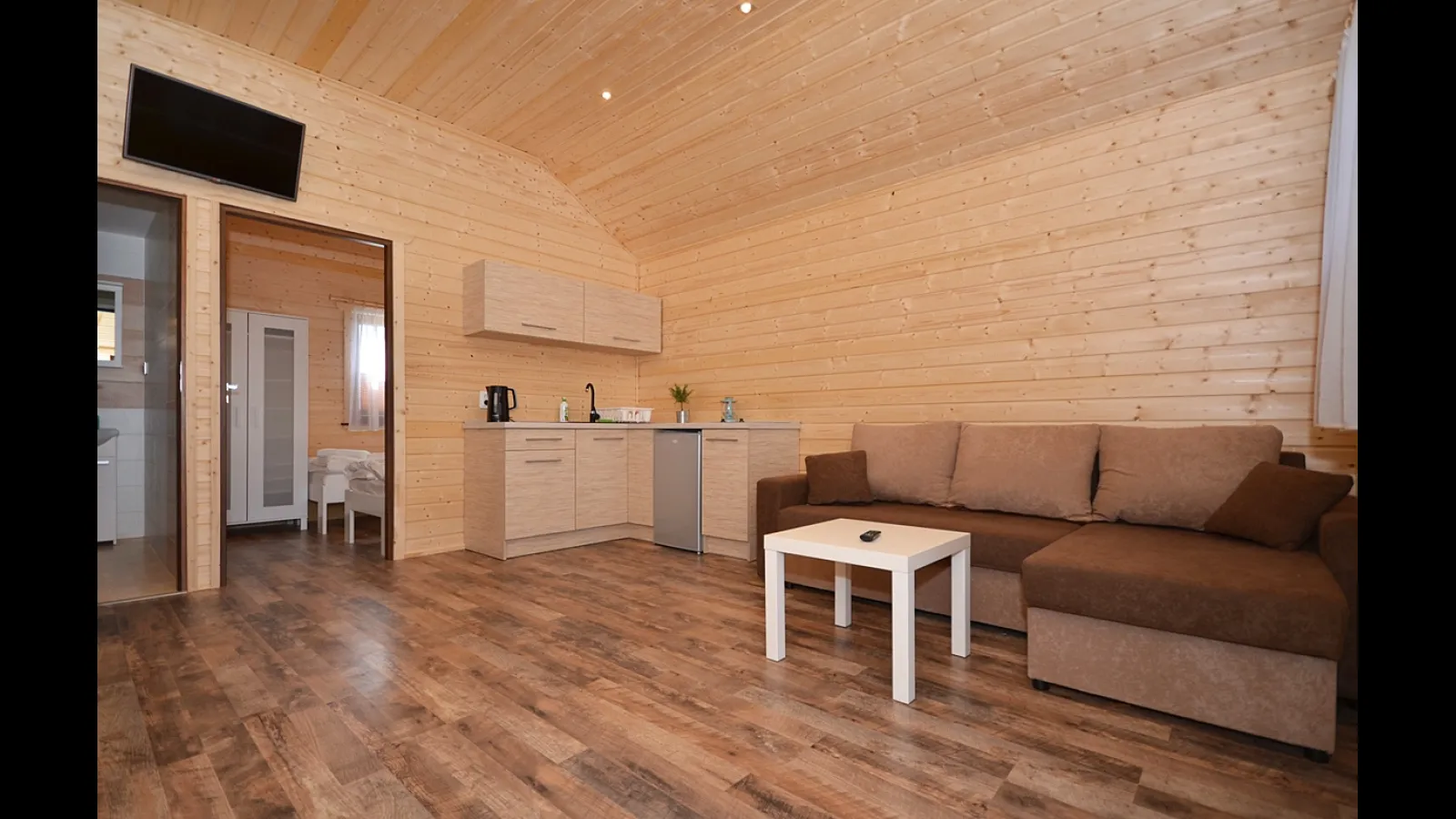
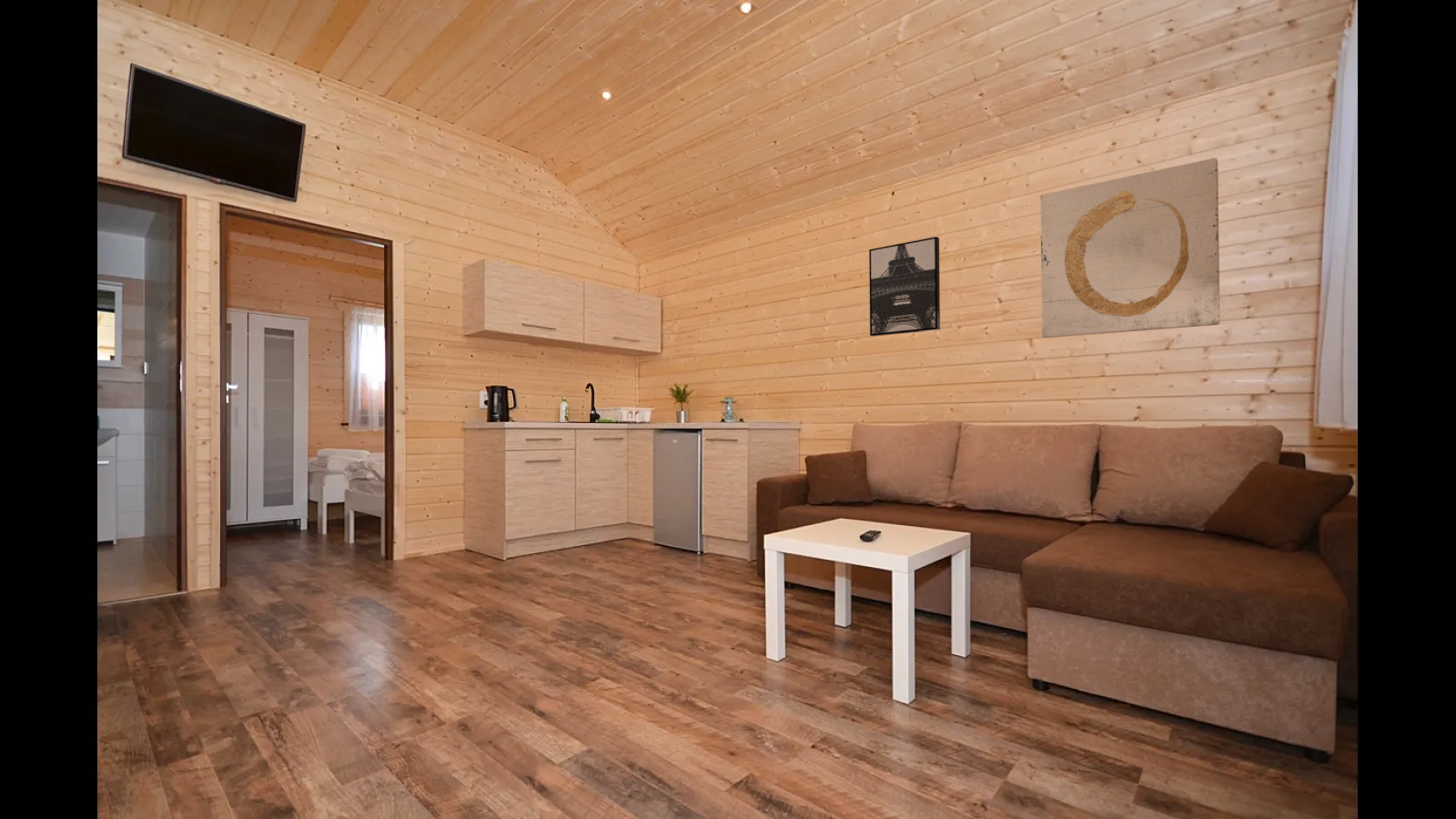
+ wall art [1039,157,1221,339]
+ wall art [868,236,941,337]
